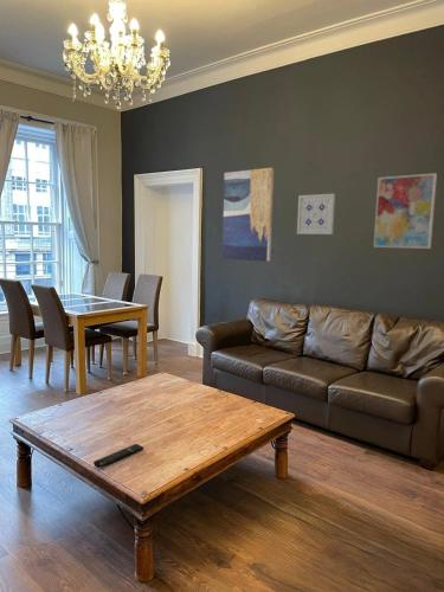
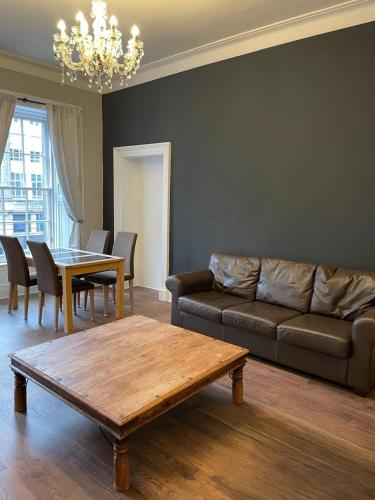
- wall art [221,167,275,263]
- remote control [92,443,144,469]
- wall art [296,193,336,236]
- wall art [373,172,438,250]
